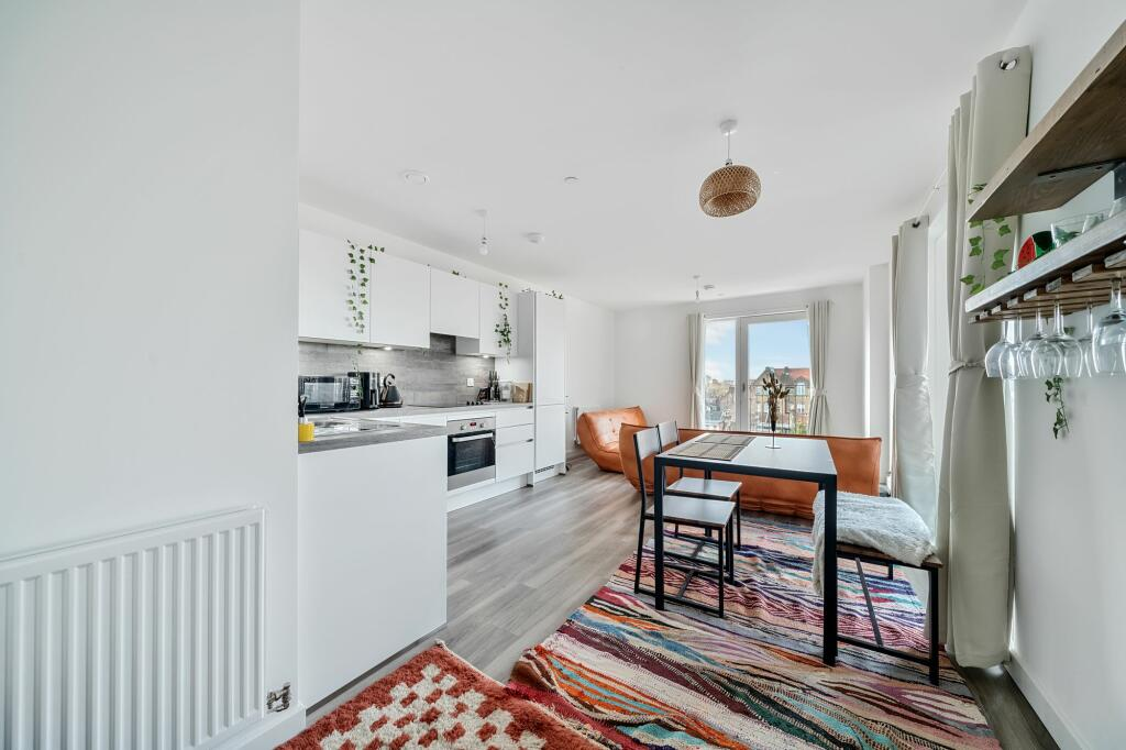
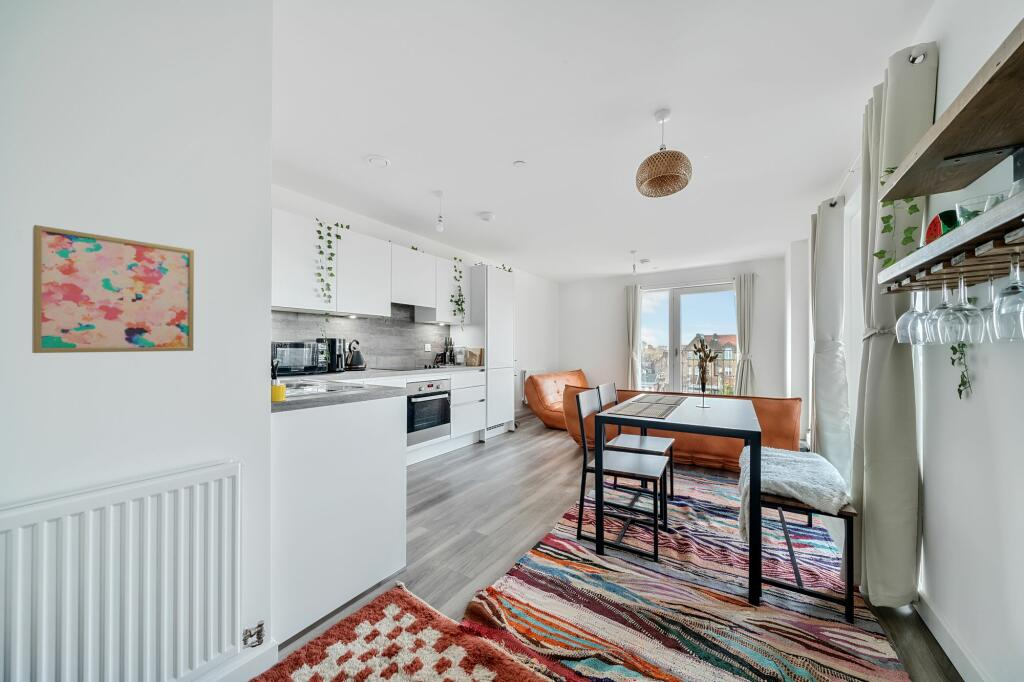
+ wall art [31,224,195,354]
